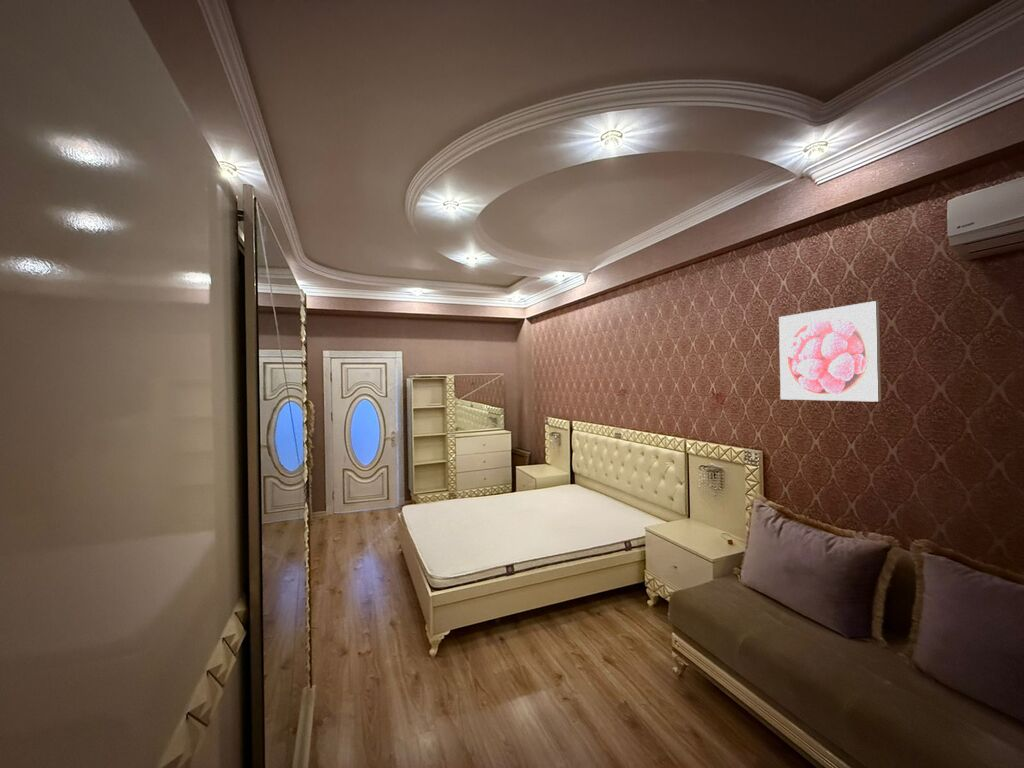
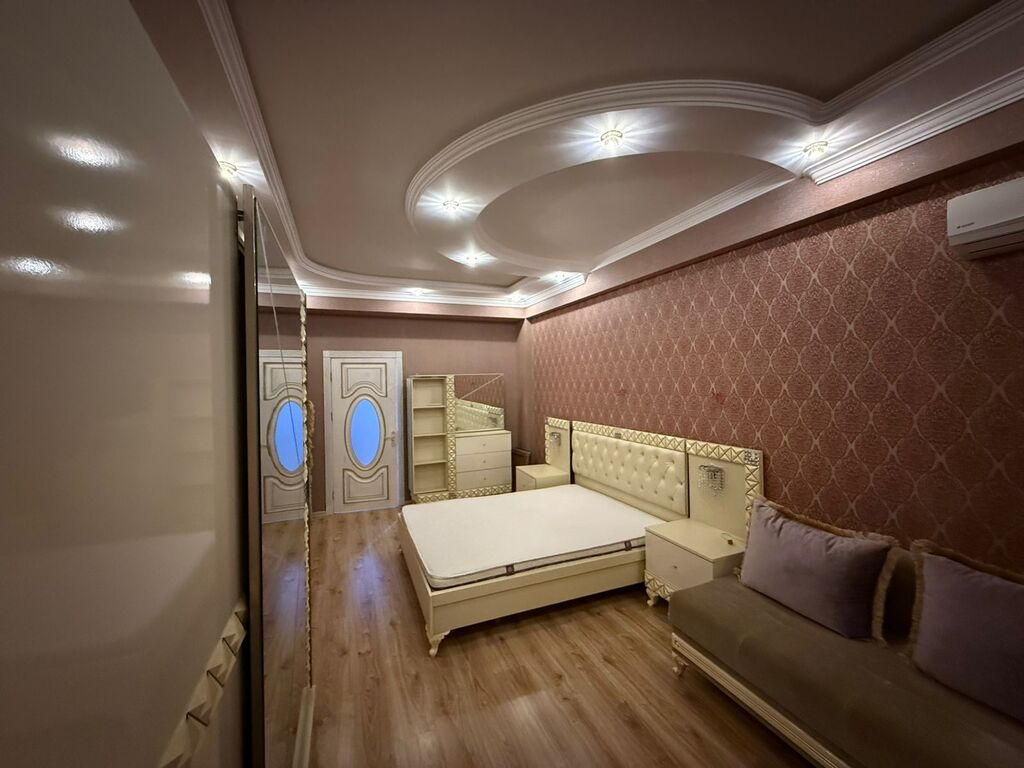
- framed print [778,300,882,403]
